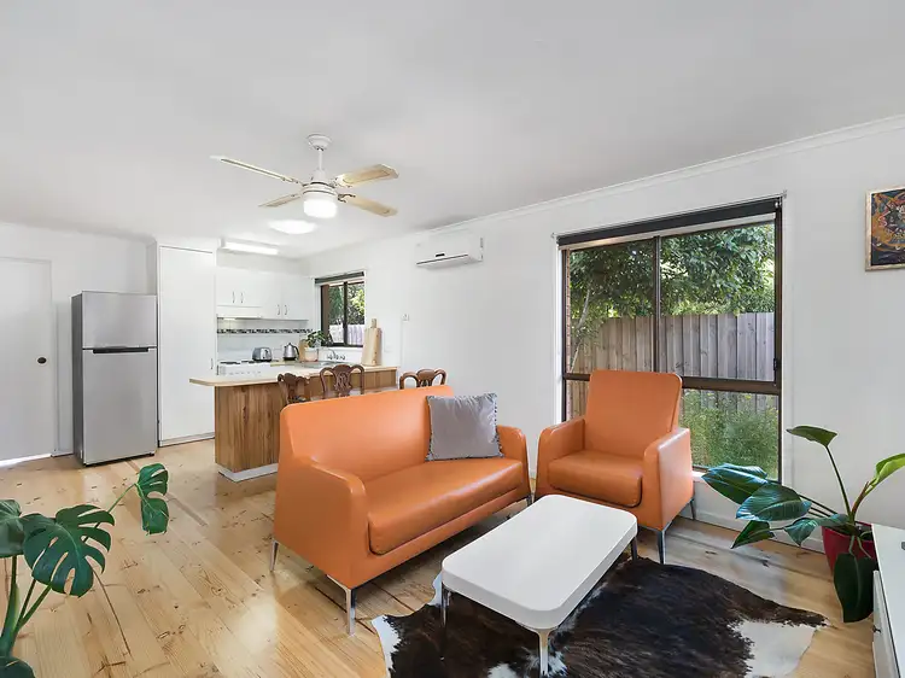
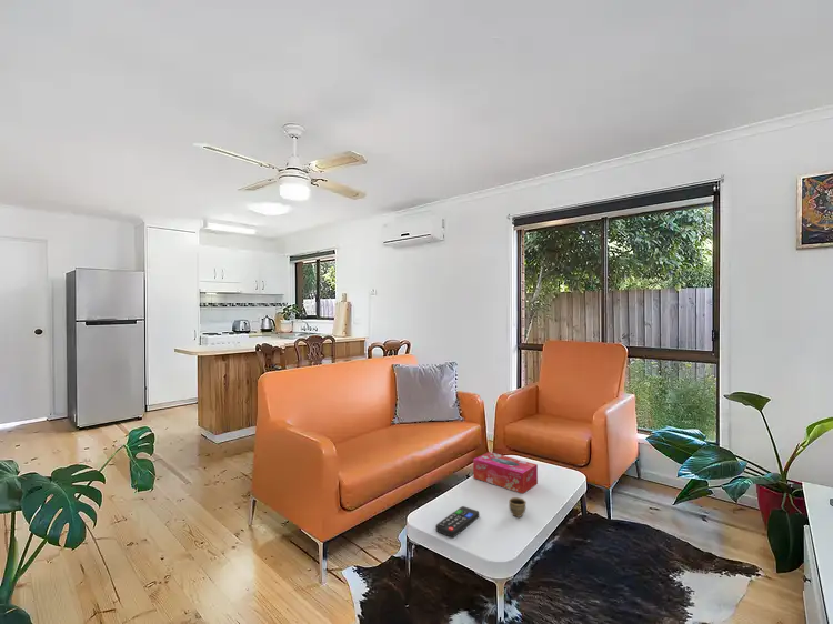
+ cup [508,496,528,519]
+ remote control [435,505,480,539]
+ tissue box [472,451,539,494]
